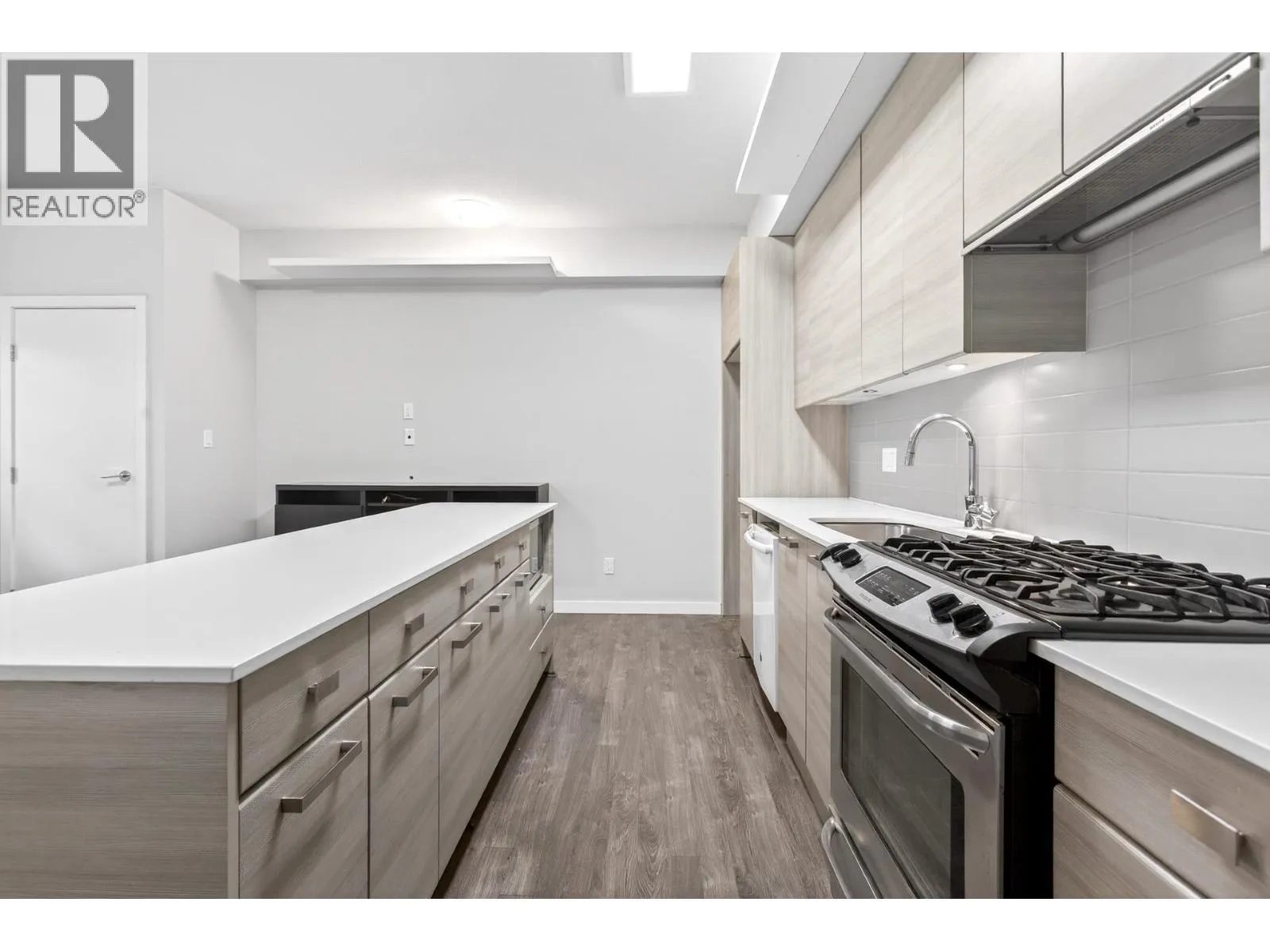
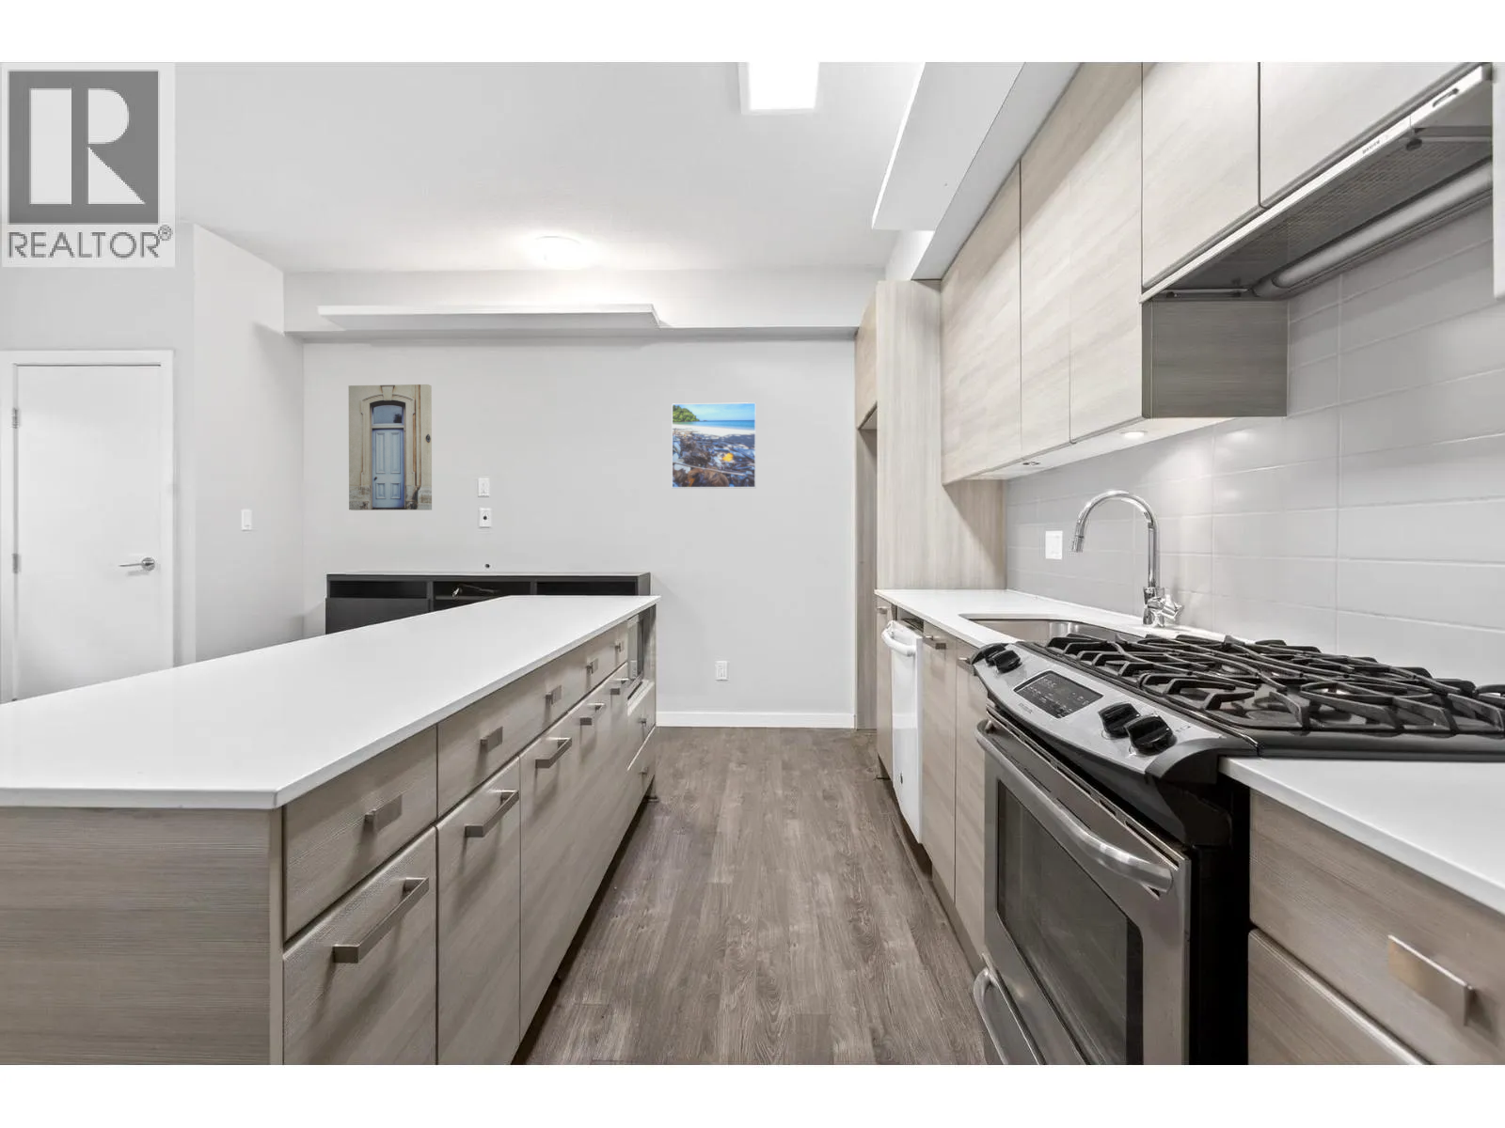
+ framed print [671,402,757,489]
+ wall art [348,384,433,512]
